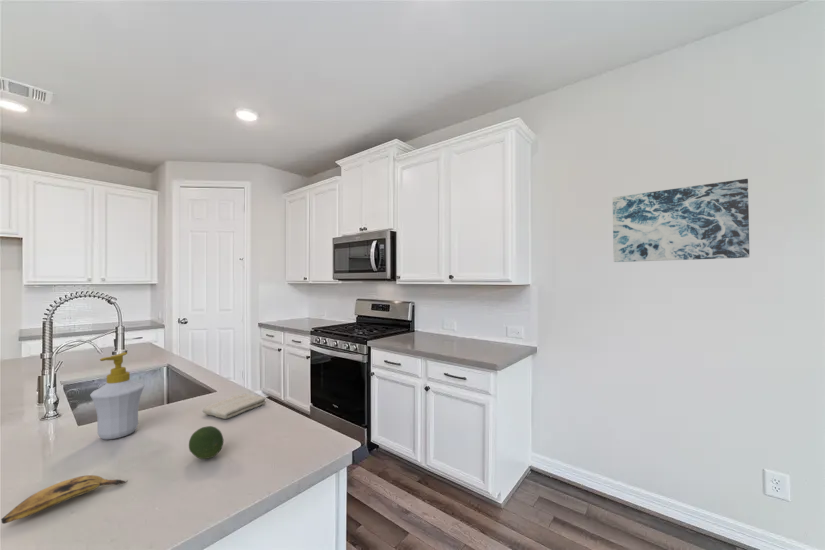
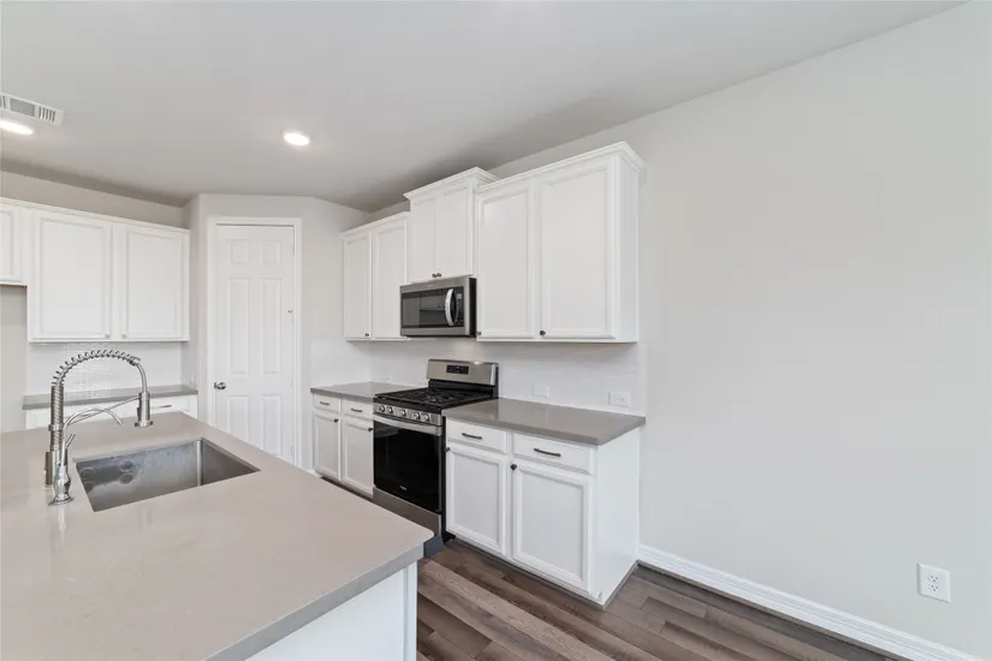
- banana [0,474,128,525]
- washcloth [202,393,267,420]
- wall art [612,178,750,263]
- fruit [188,425,225,460]
- soap bottle [89,352,145,440]
